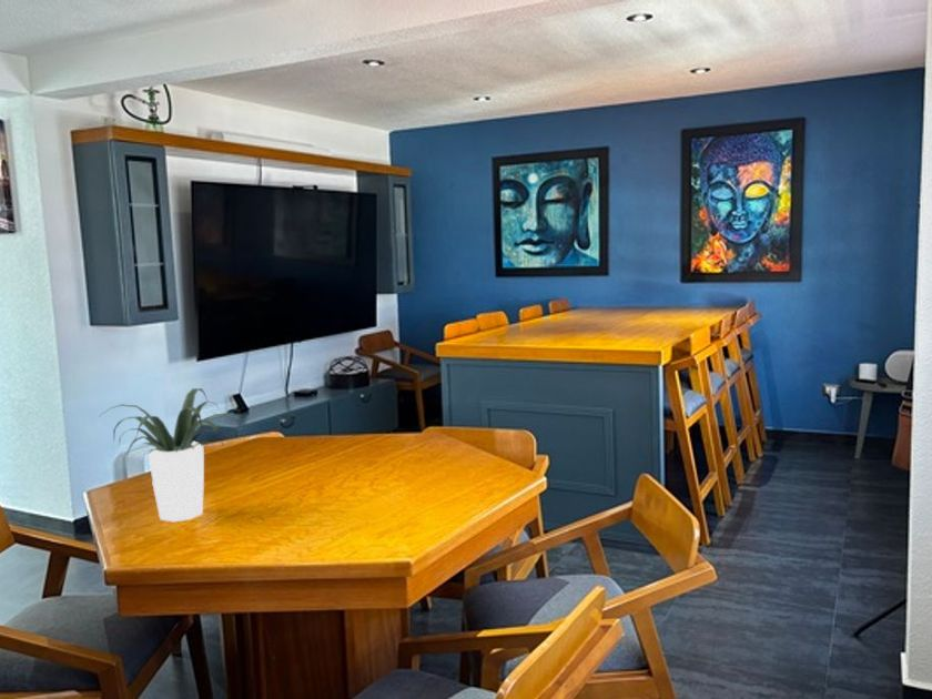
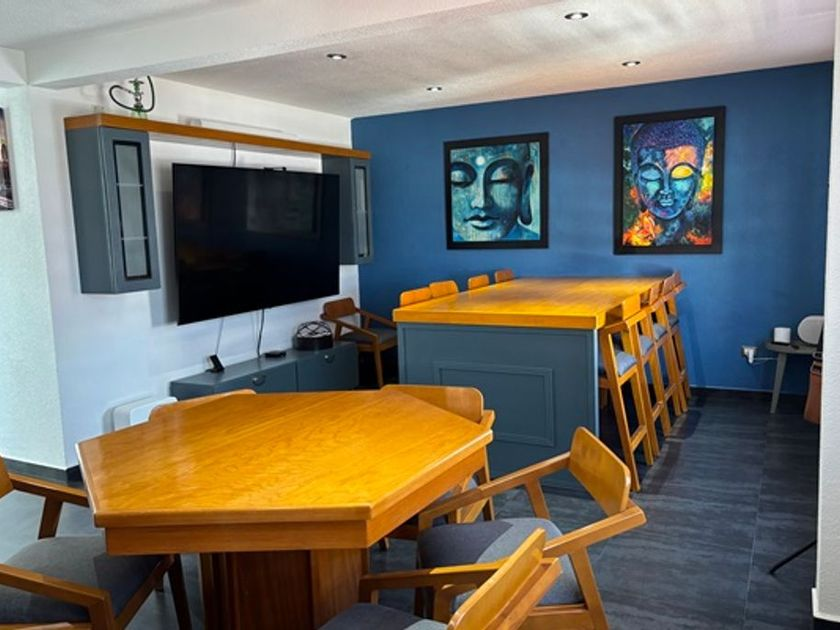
- potted plant [100,387,252,523]
